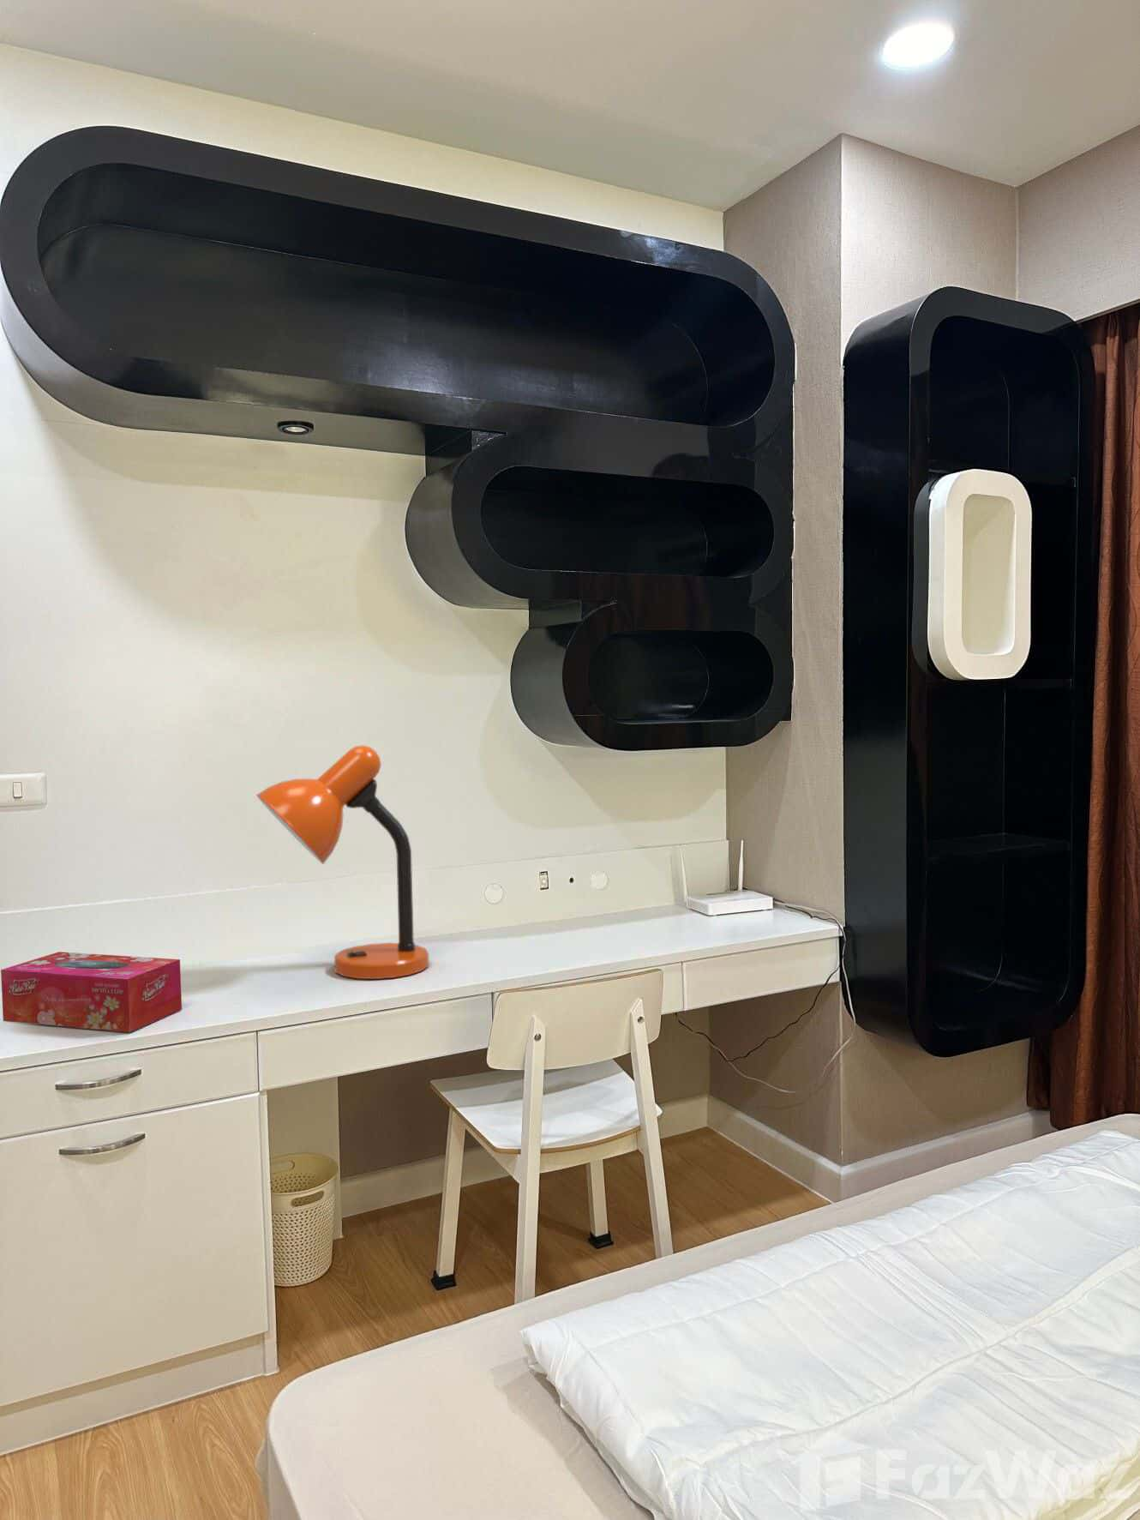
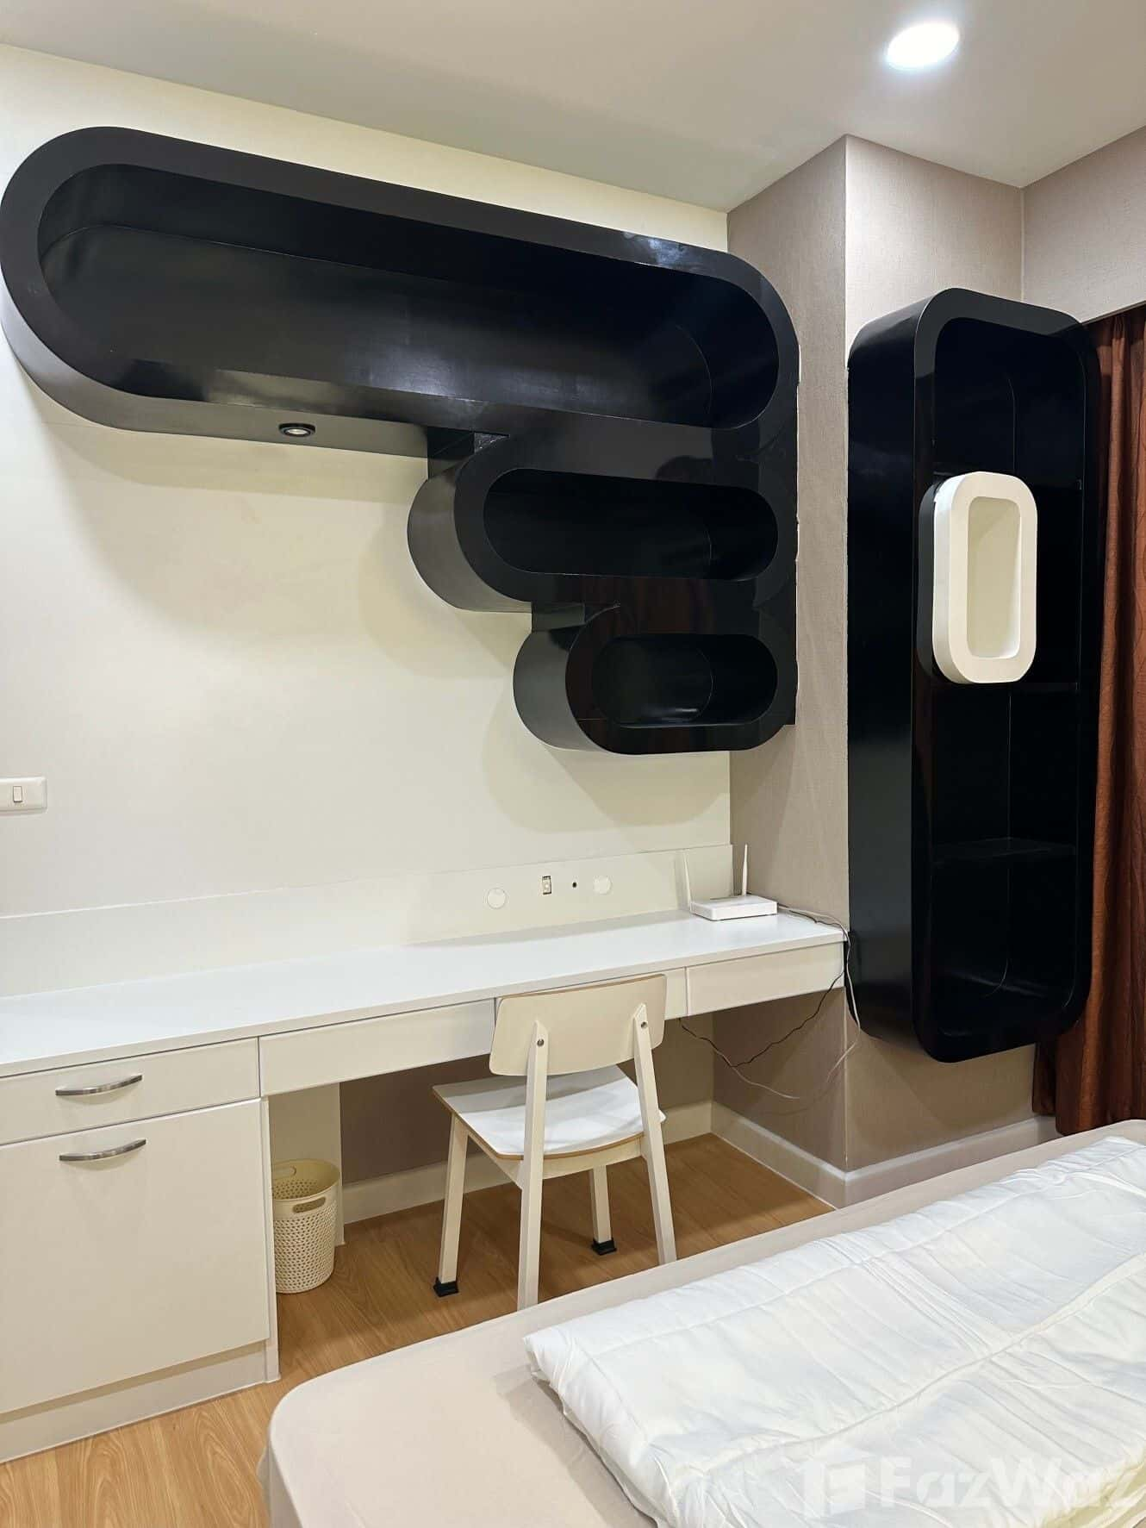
- tissue box [0,951,182,1032]
- desk lamp [255,744,430,980]
